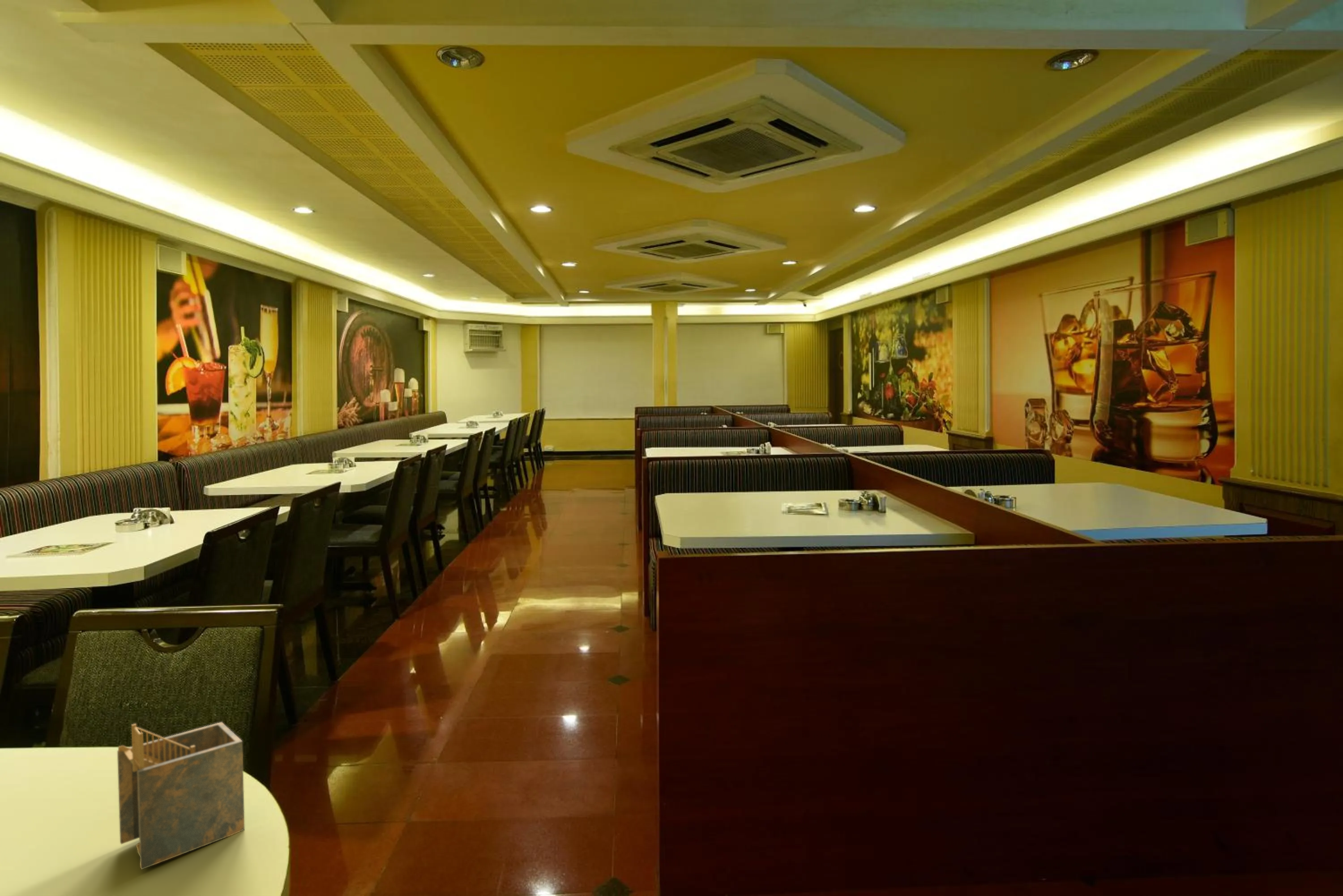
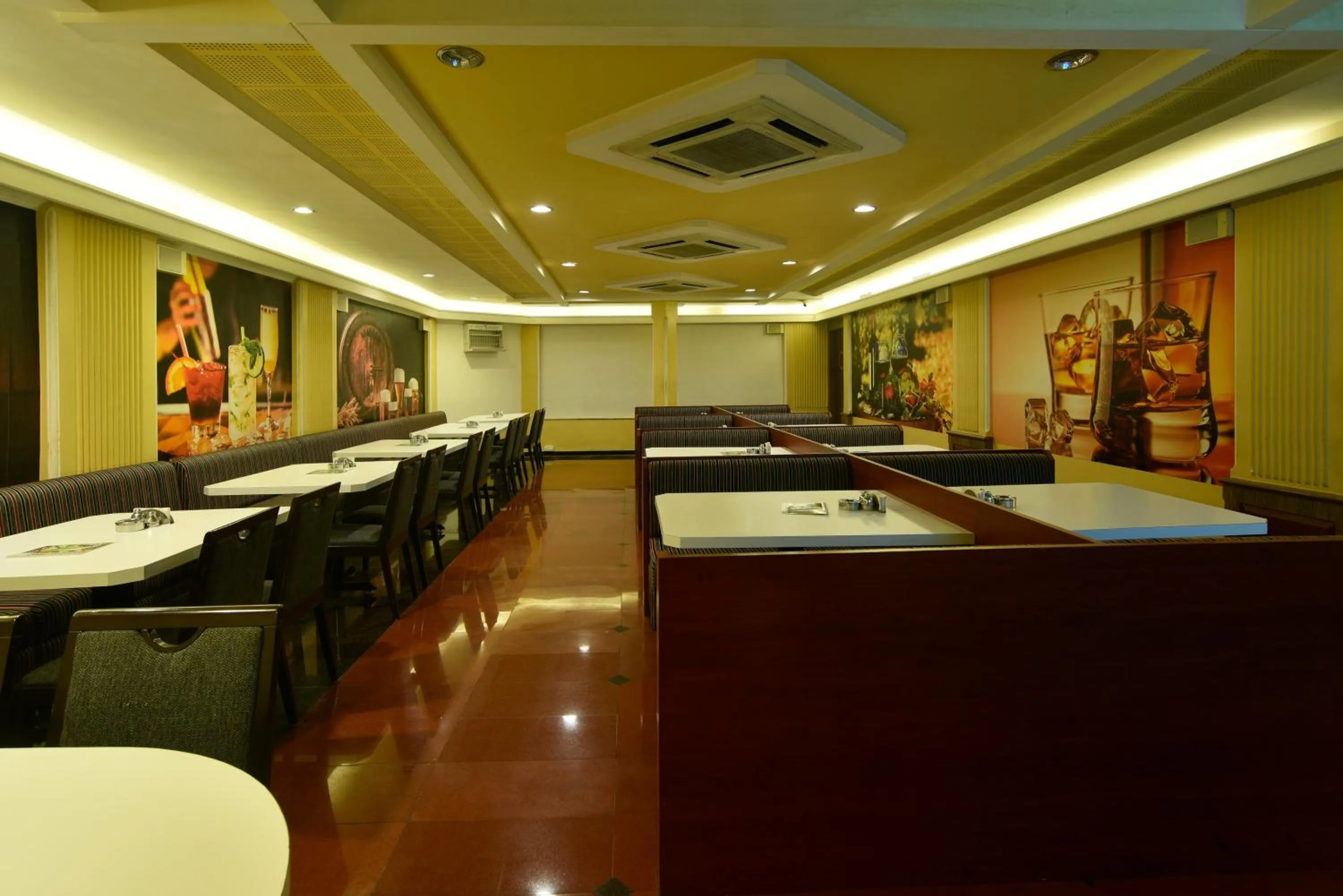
- napkin holder [117,721,245,870]
